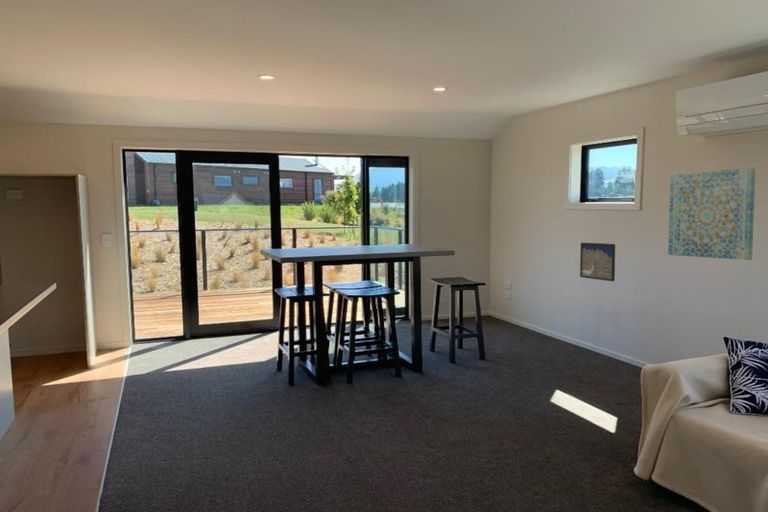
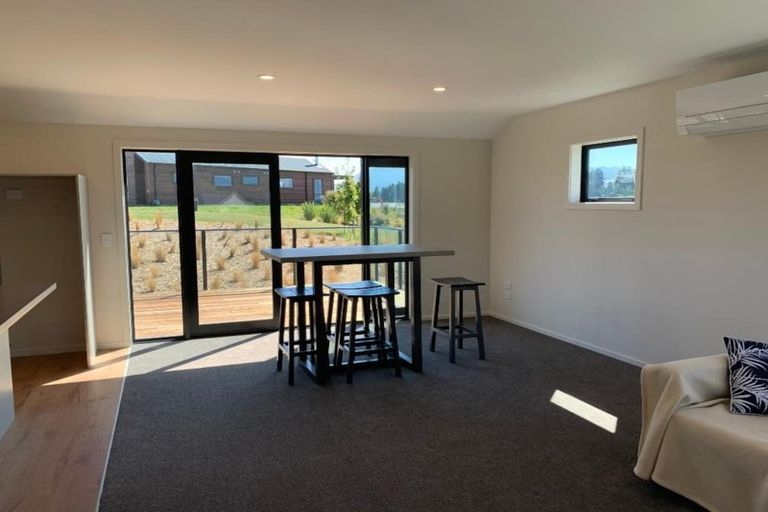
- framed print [579,242,616,282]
- wall art [667,166,756,261]
